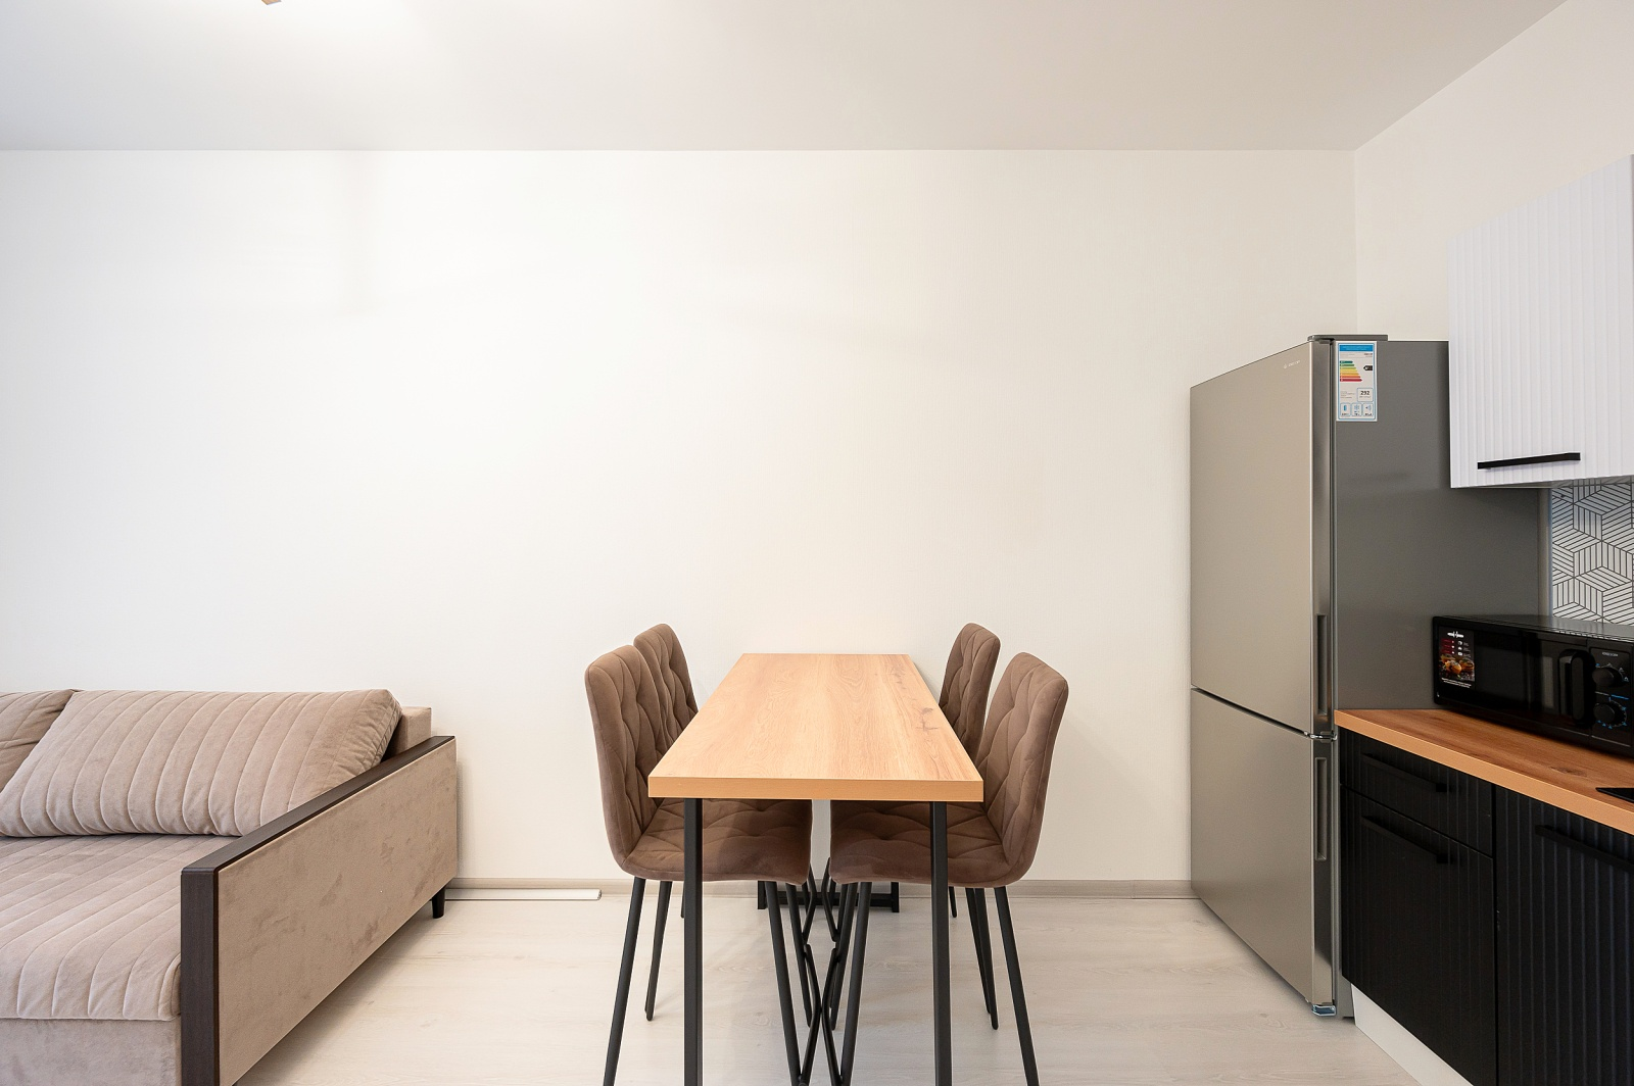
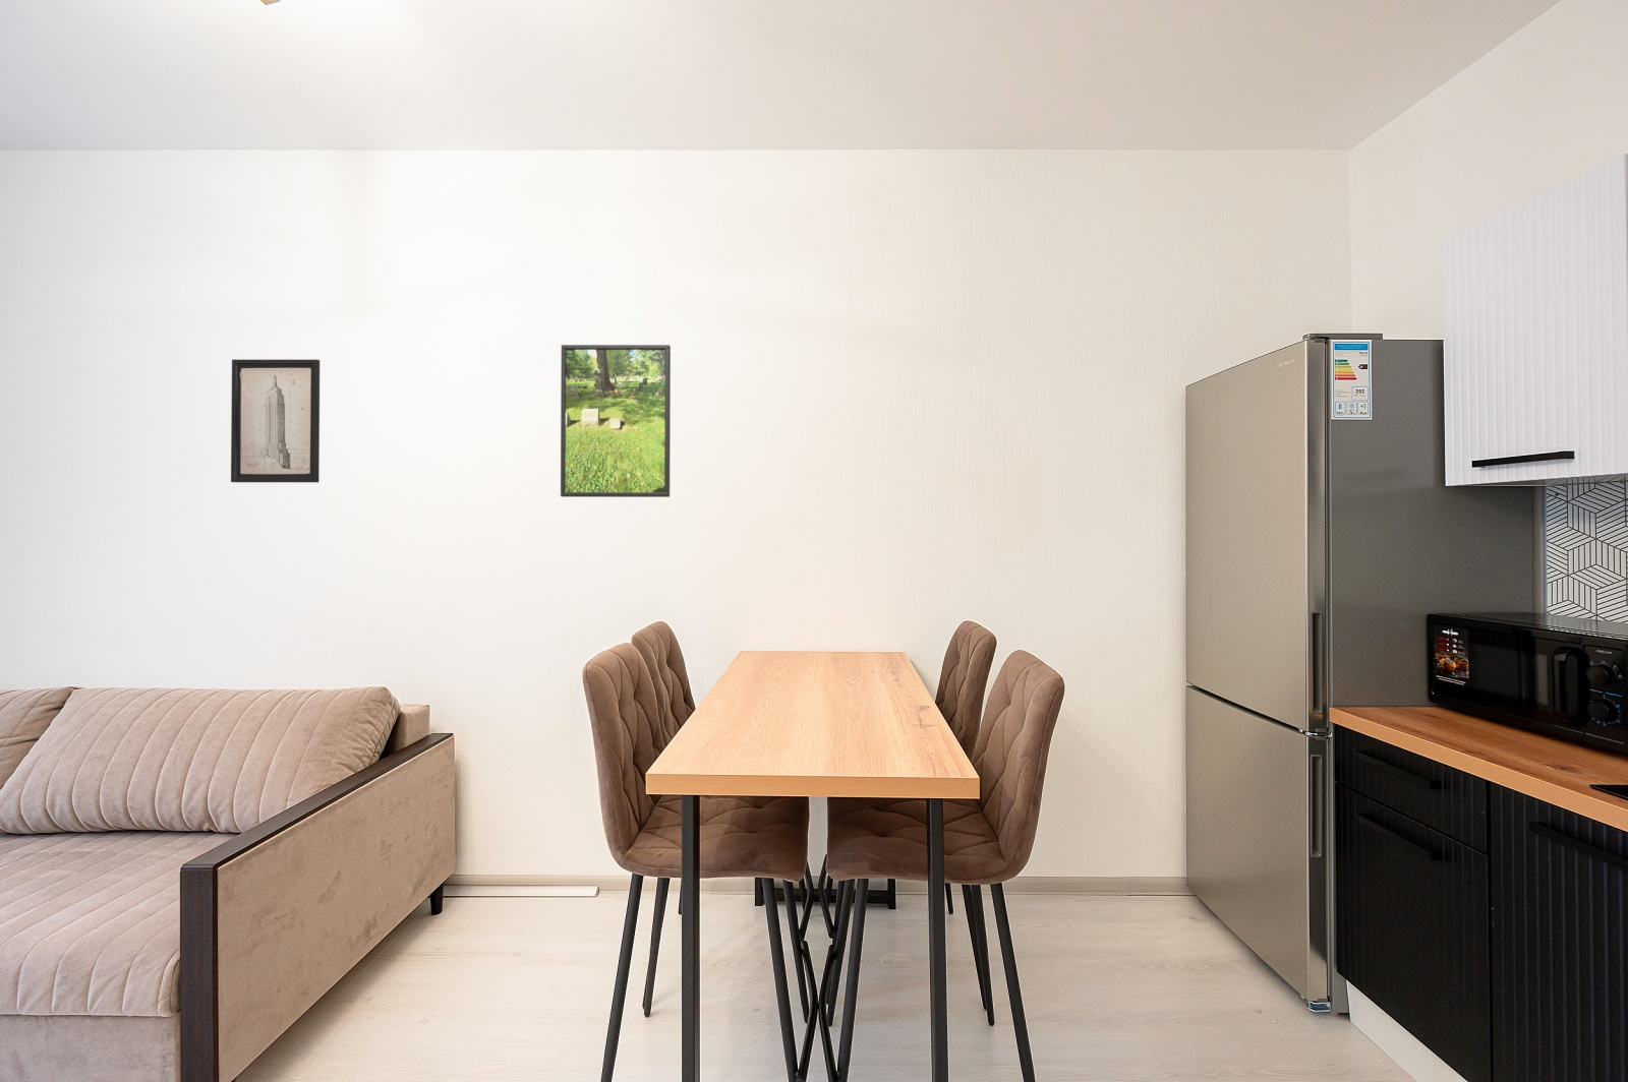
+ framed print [559,344,671,499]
+ wall art [229,359,320,483]
